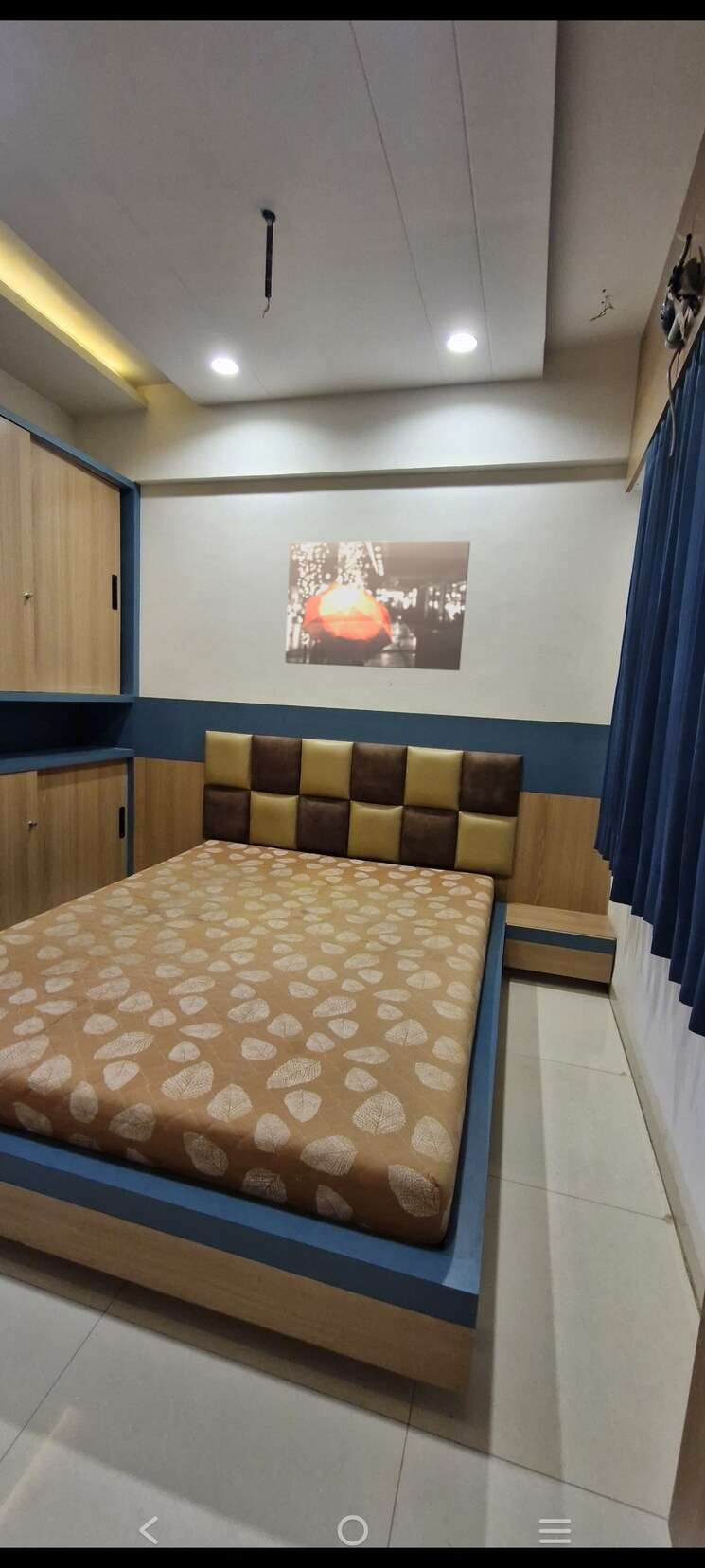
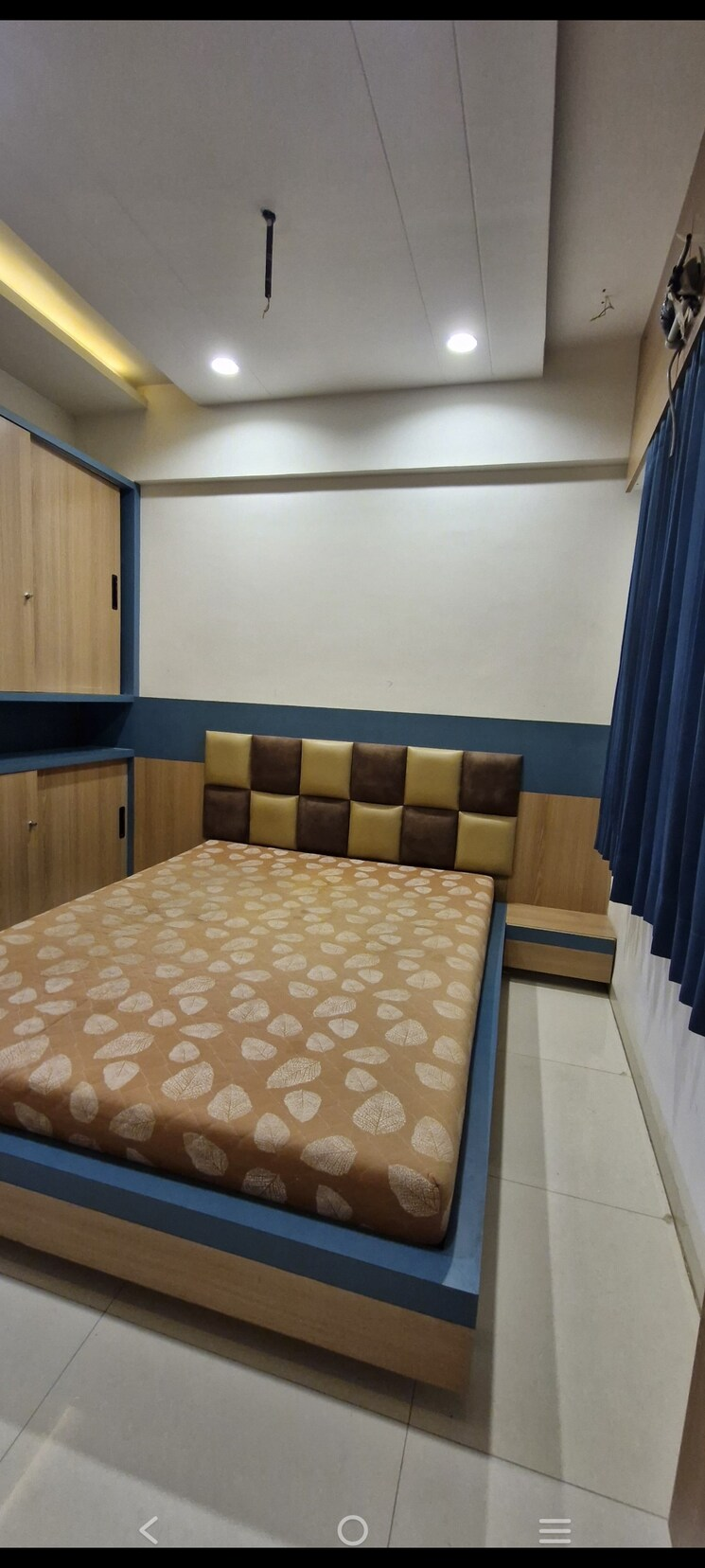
- wall art [284,540,471,671]
